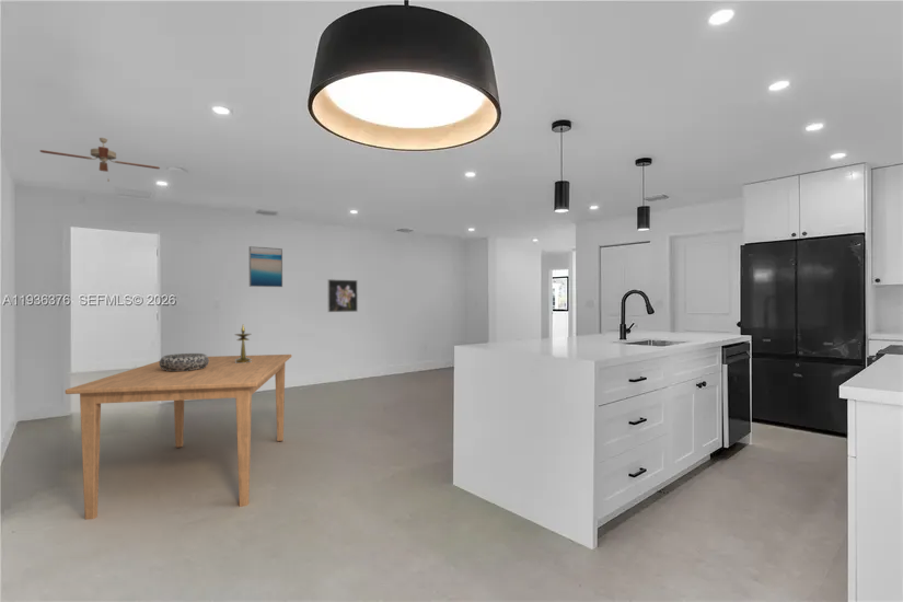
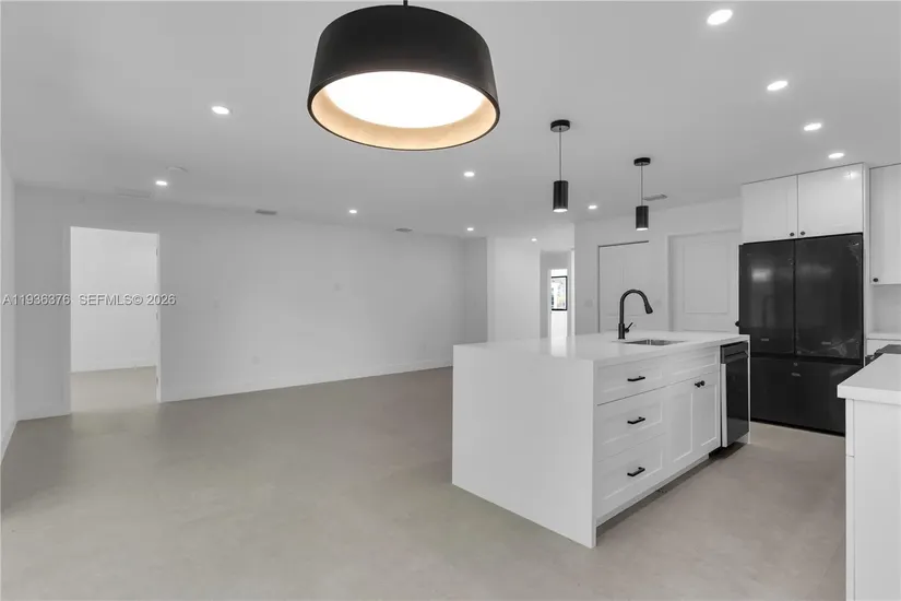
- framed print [326,278,359,313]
- candlestick [233,324,253,363]
- ceiling fan [38,137,161,183]
- dining table [65,354,292,521]
- wall art [248,245,283,288]
- decorative bowl [159,352,209,371]
